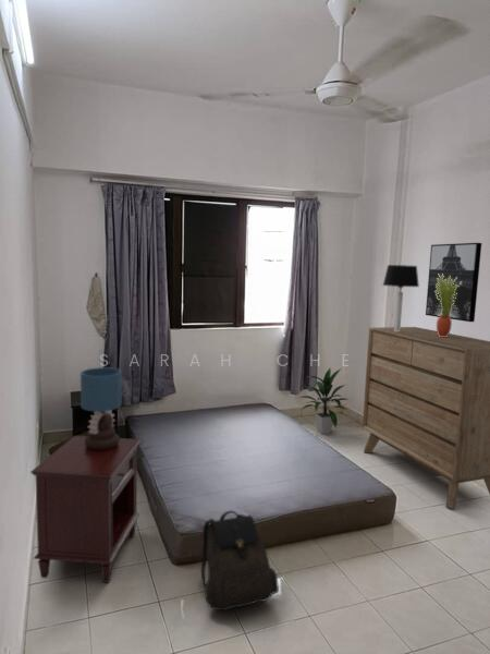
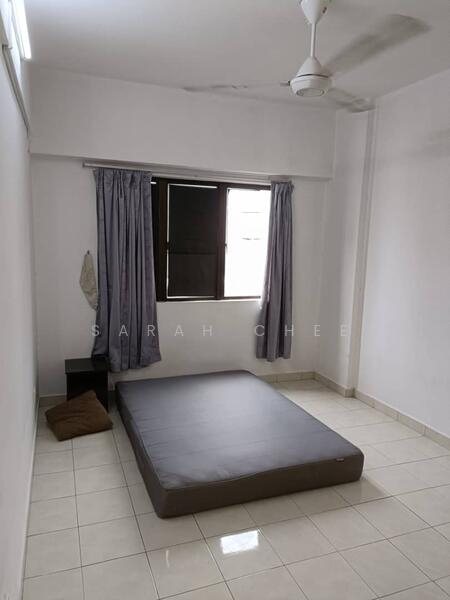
- table lamp [79,366,122,450]
- potted plant [434,274,462,337]
- indoor plant [298,367,351,435]
- wall art [425,242,482,323]
- backpack [200,510,280,611]
- table lamp [381,264,420,331]
- dresser [362,326,490,510]
- nightstand [29,435,142,584]
